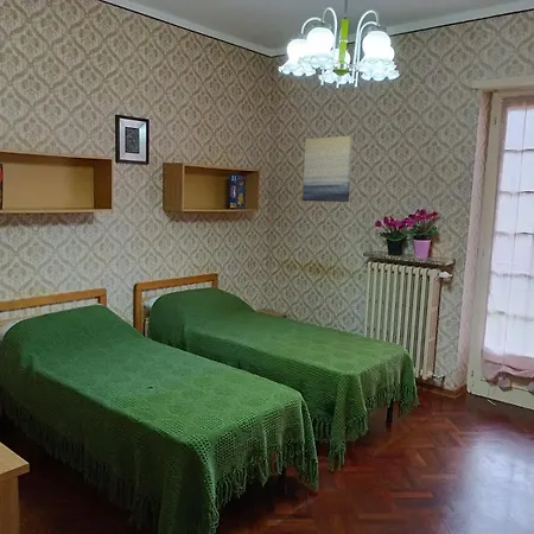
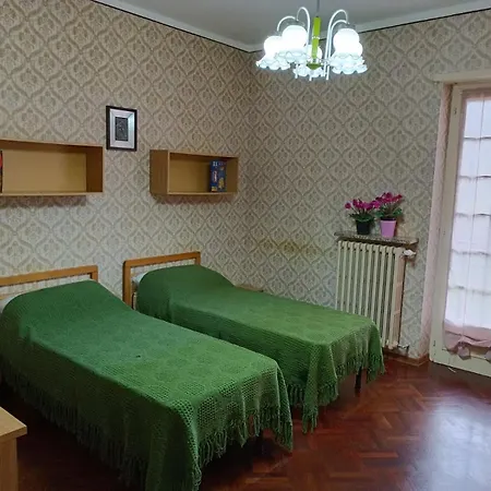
- wall art [301,135,354,203]
